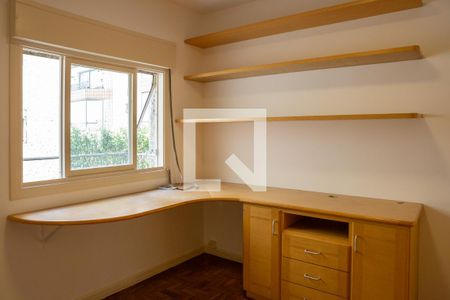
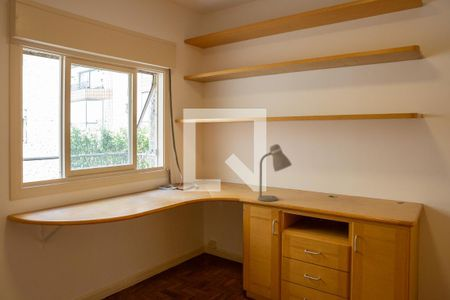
+ desk lamp [257,143,293,202]
